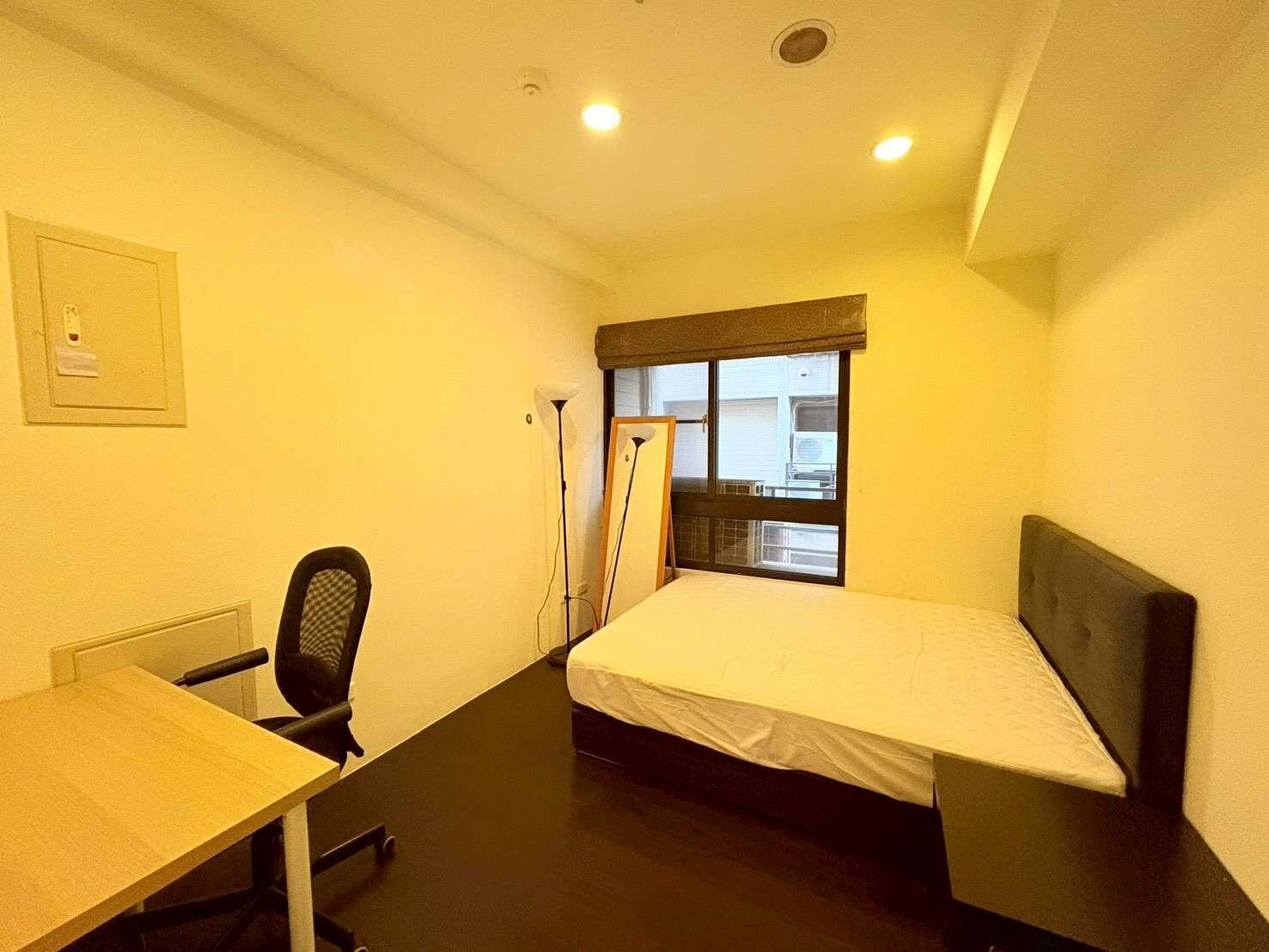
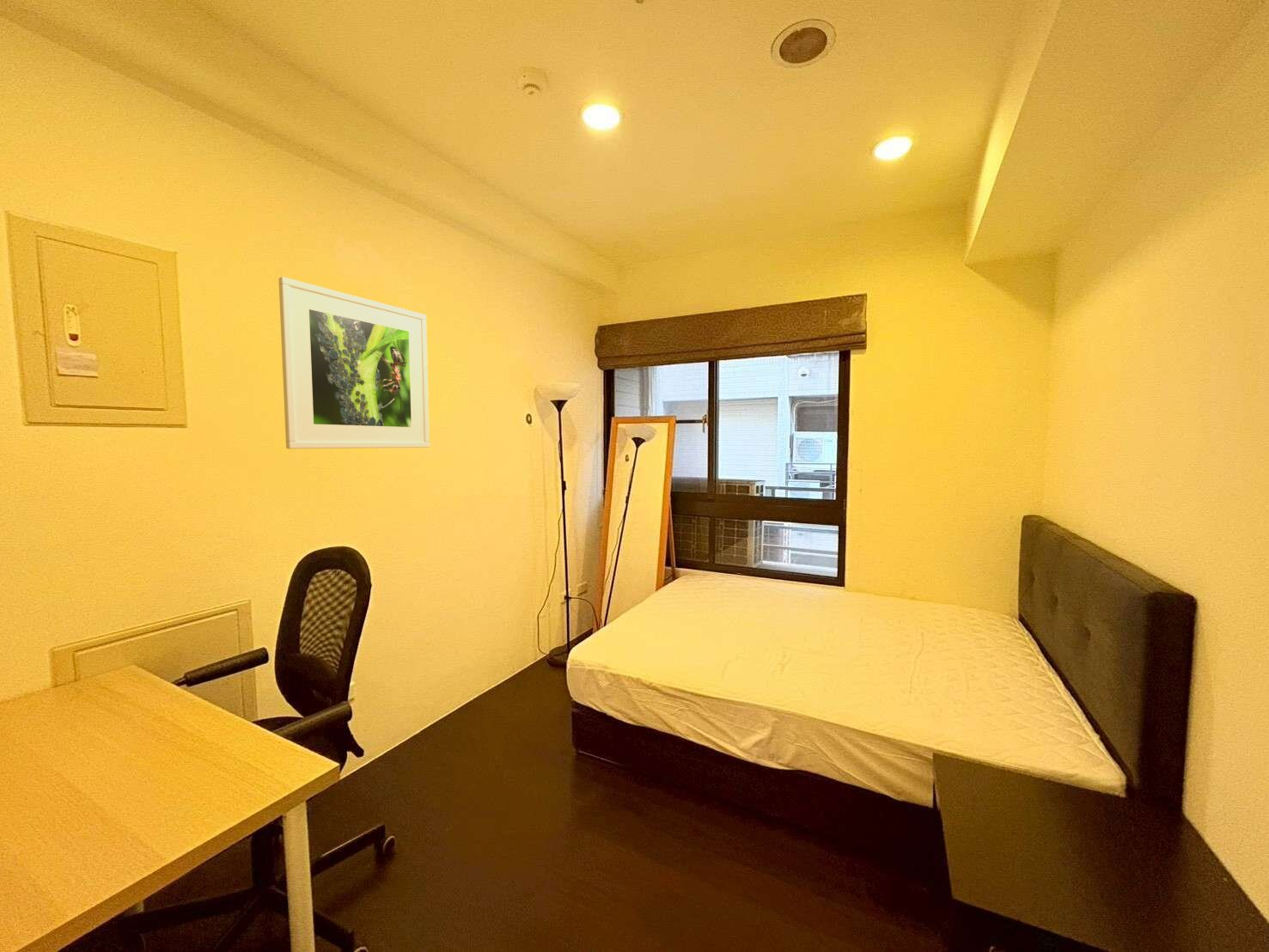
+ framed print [278,276,430,449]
